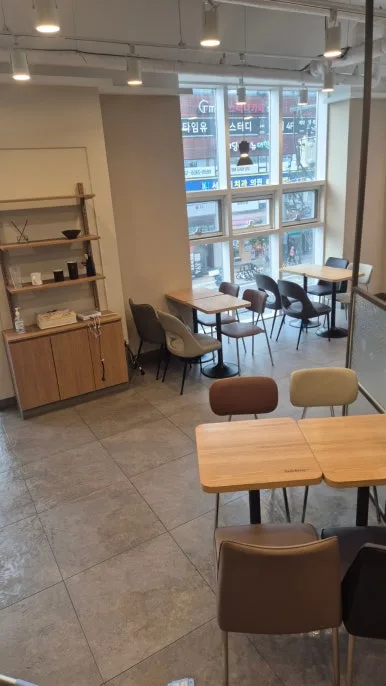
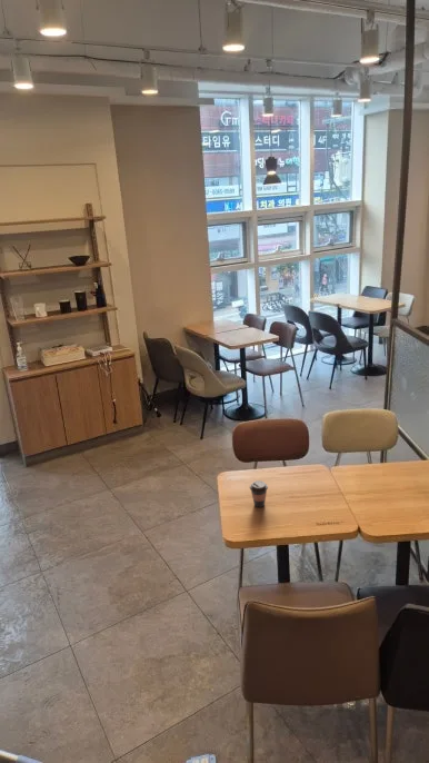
+ coffee cup [249,479,269,508]
